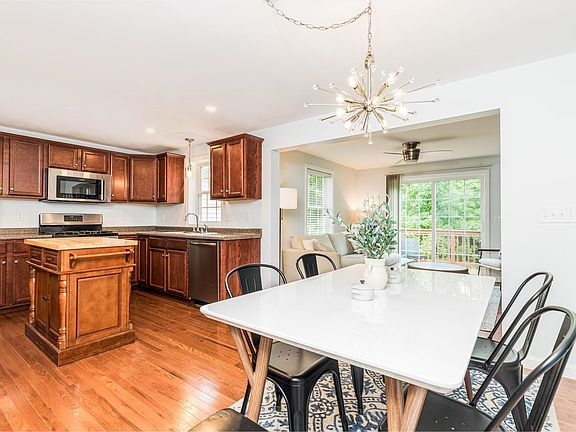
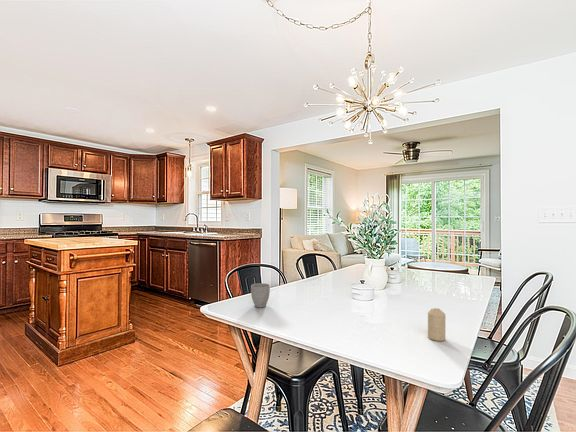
+ candle [427,307,446,342]
+ mug [250,282,271,308]
